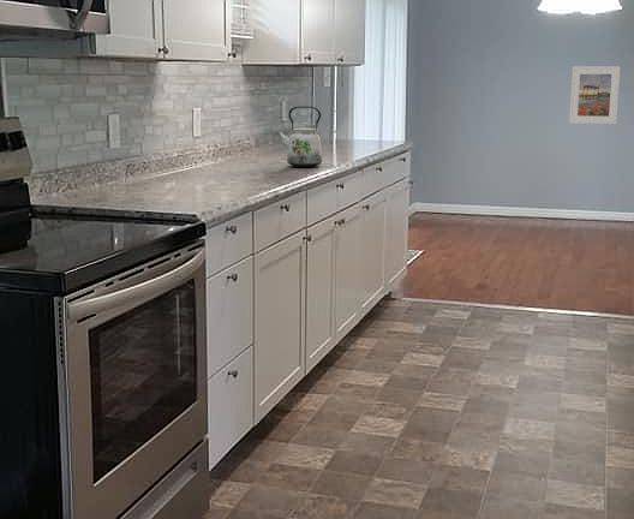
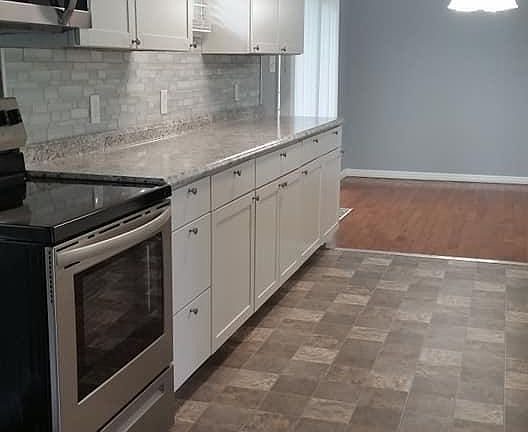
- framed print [568,65,621,125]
- kettle [275,106,323,168]
